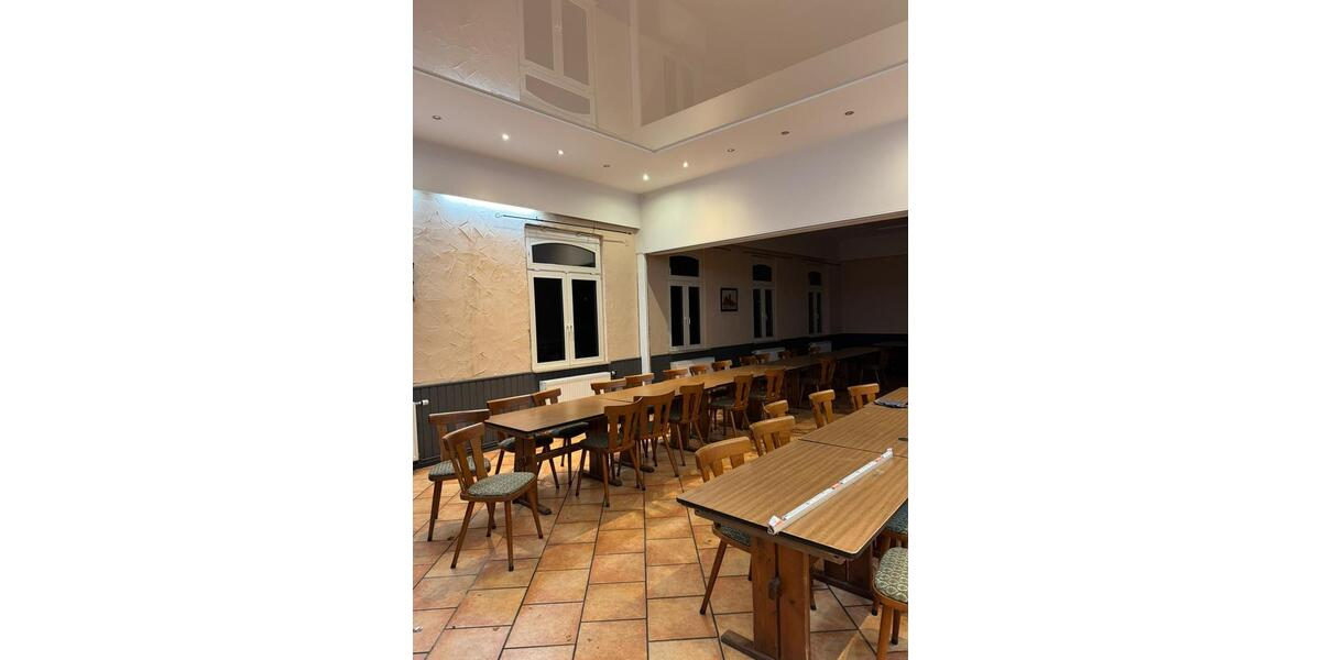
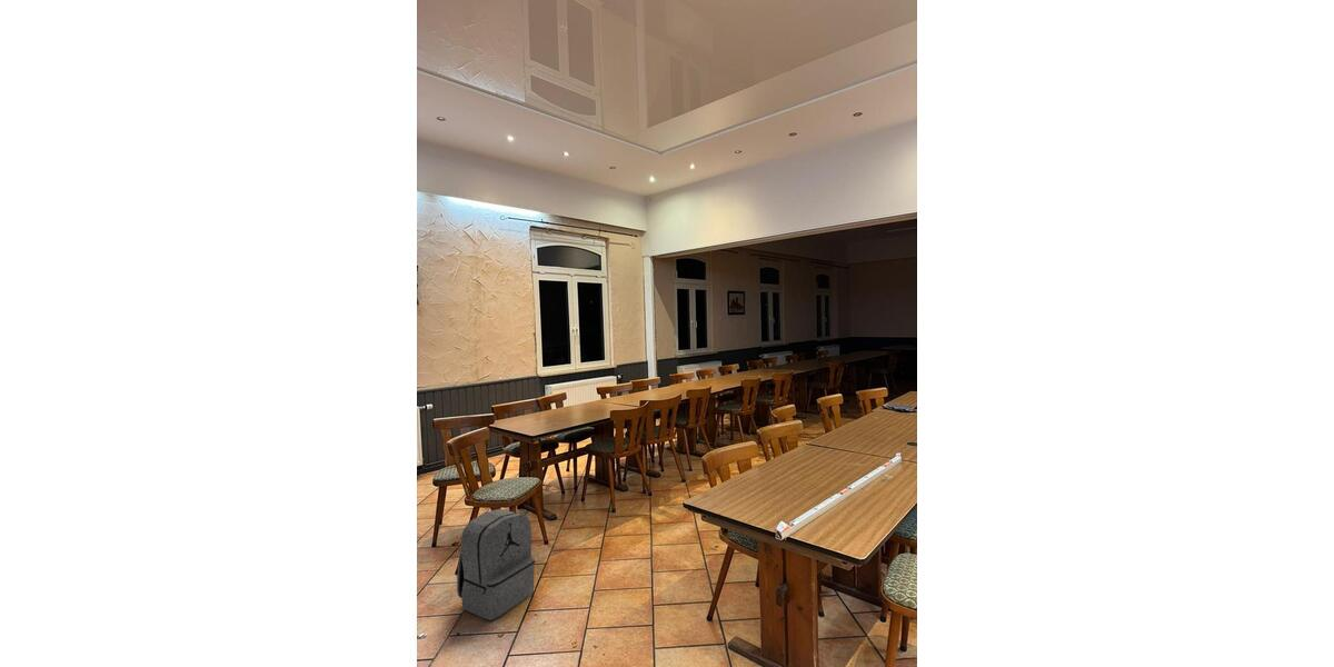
+ backpack [456,508,536,621]
